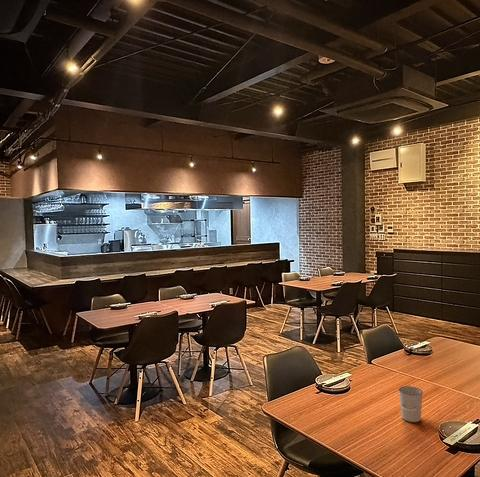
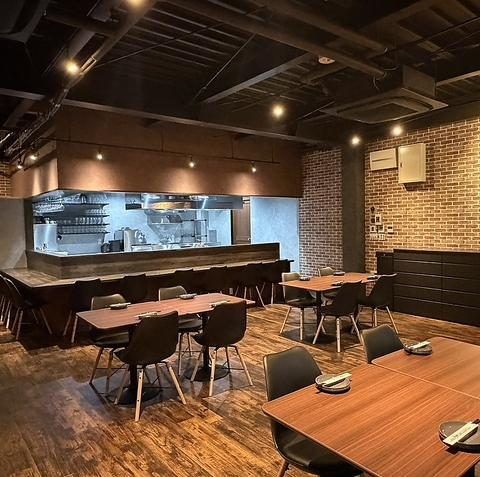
- cup [398,385,424,423]
